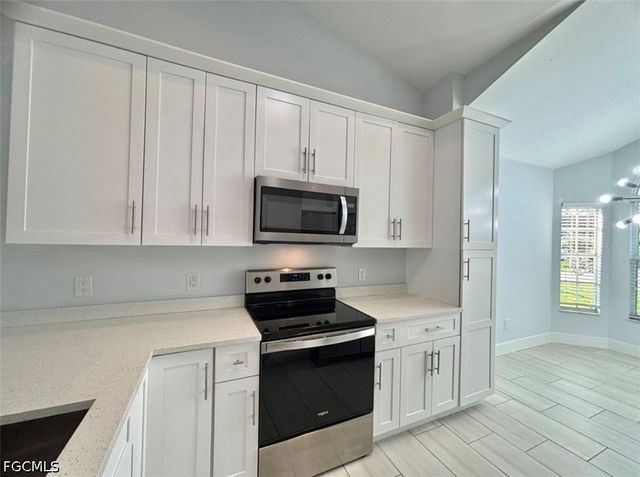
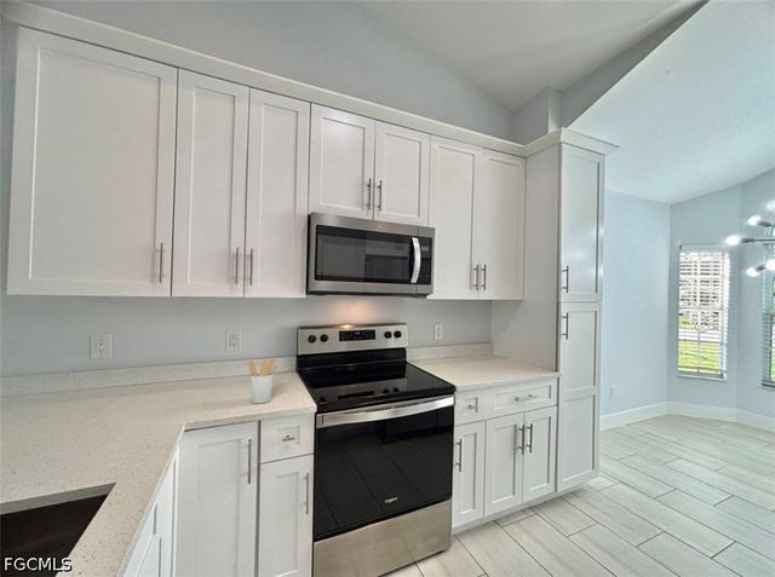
+ utensil holder [247,358,279,404]
